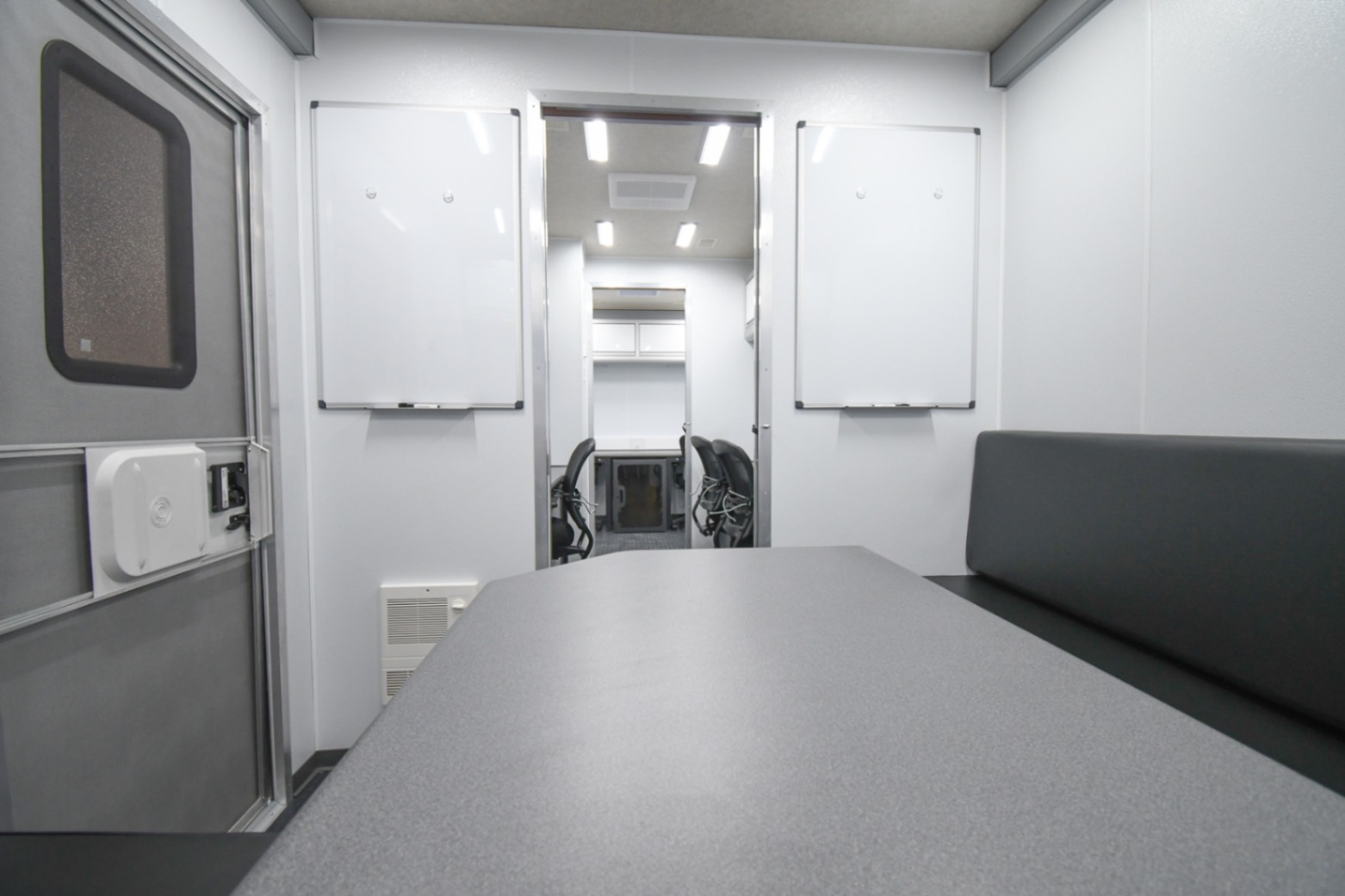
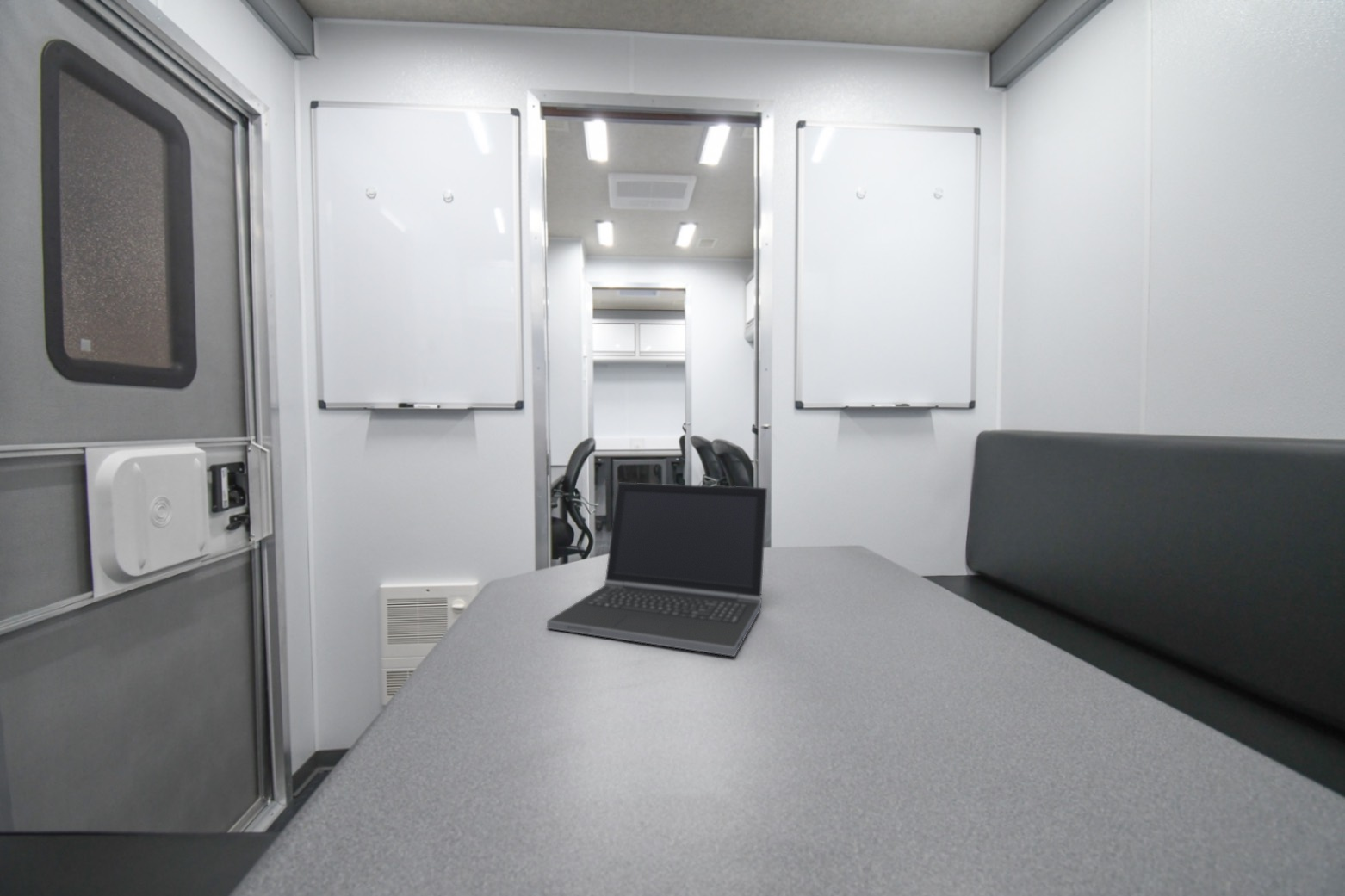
+ laptop computer [546,482,768,658]
